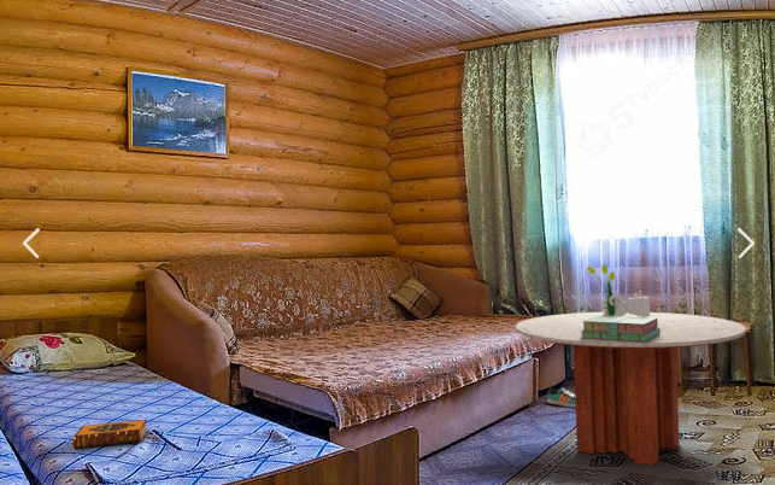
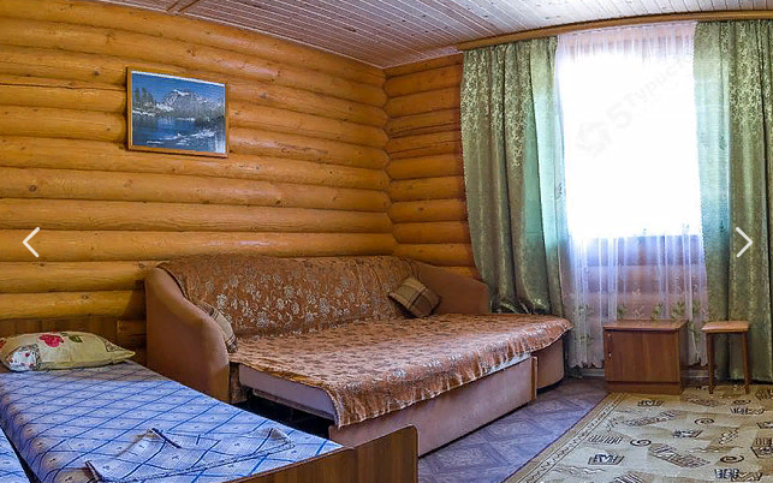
- bouquet [586,263,651,317]
- coffee table [515,311,747,467]
- hardback book [71,419,148,450]
- sneaker [546,386,576,408]
- stack of books [580,316,660,343]
